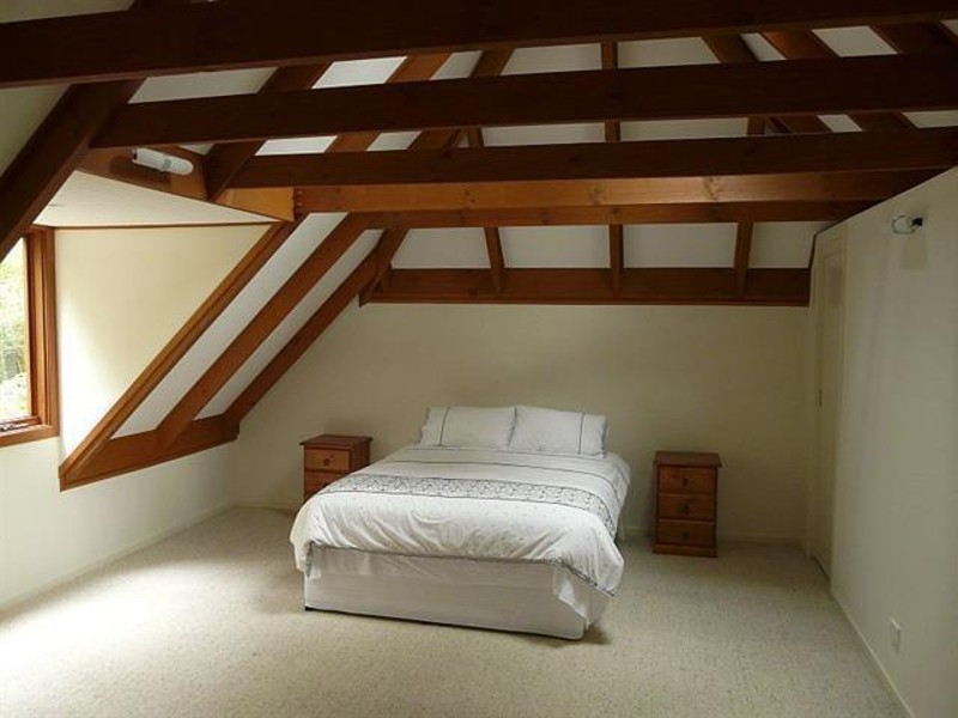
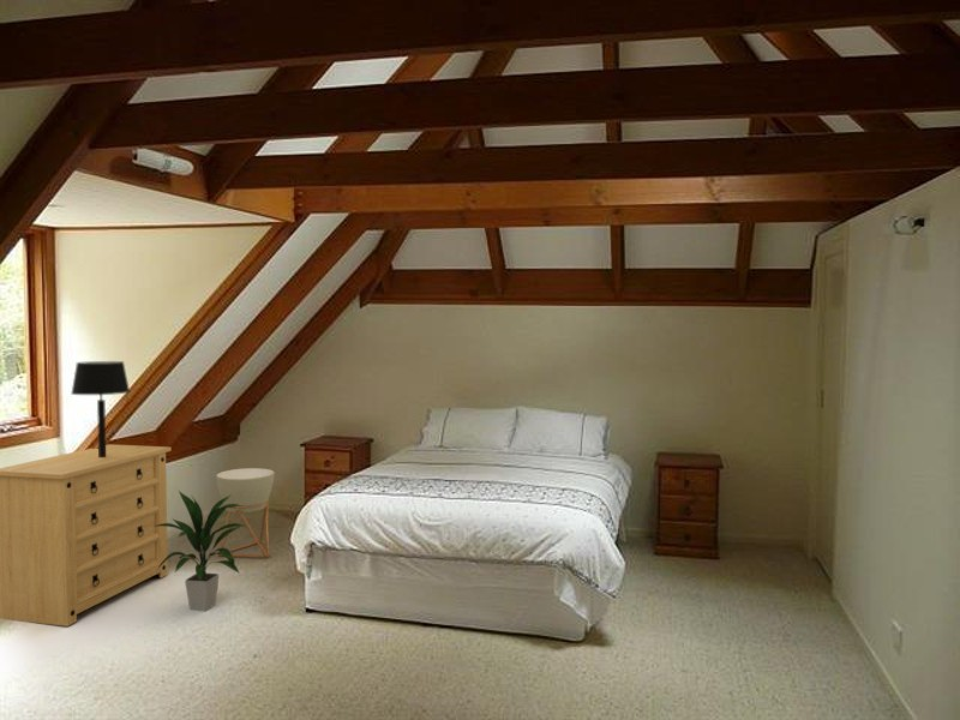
+ planter [215,467,276,559]
+ indoor plant [152,490,245,612]
+ table lamp [70,360,131,457]
+ dresser [0,443,173,628]
